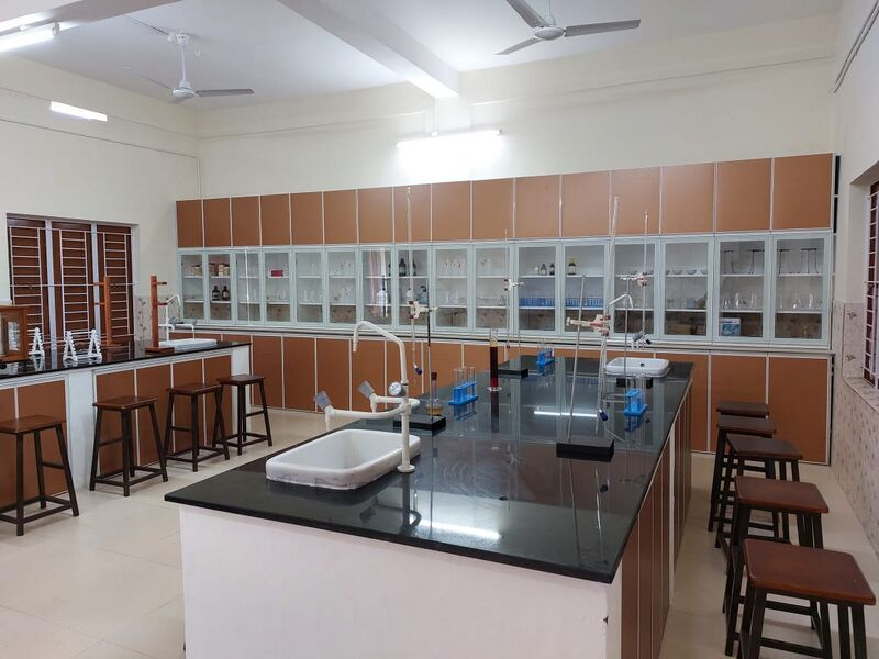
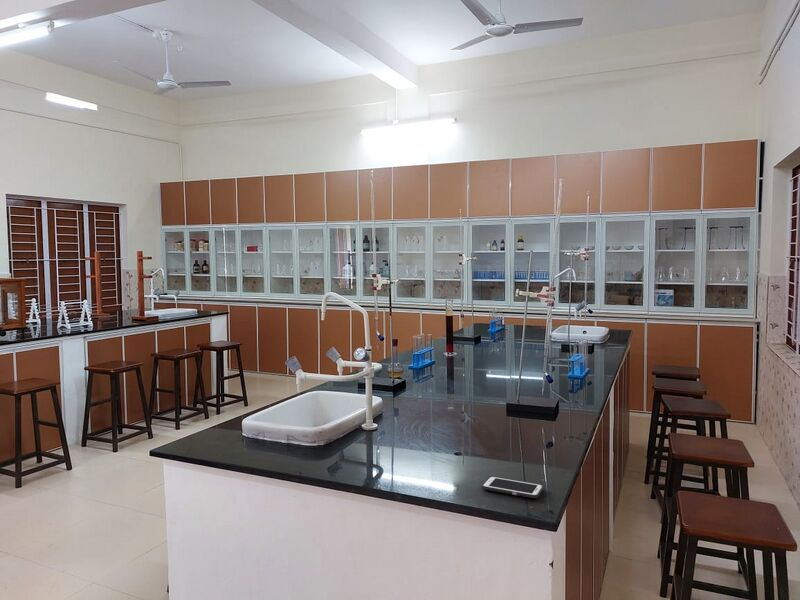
+ cell phone [481,475,544,499]
